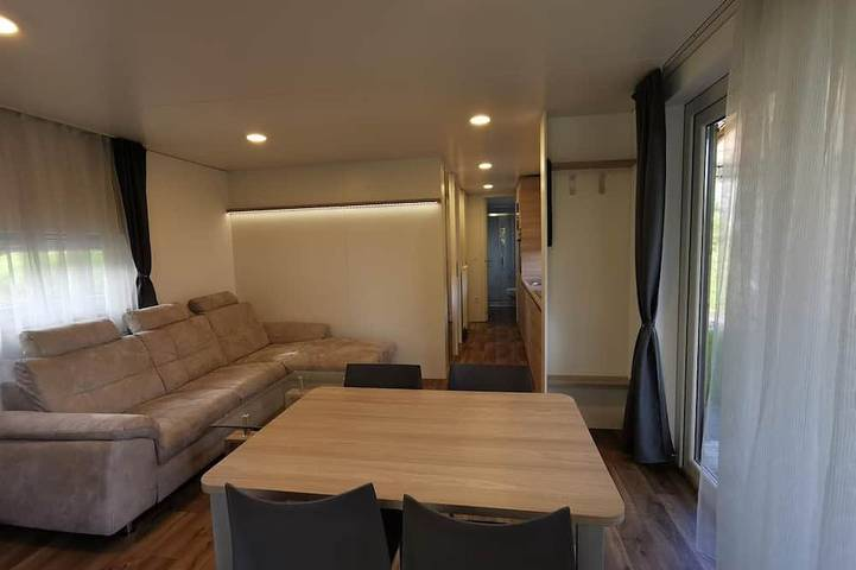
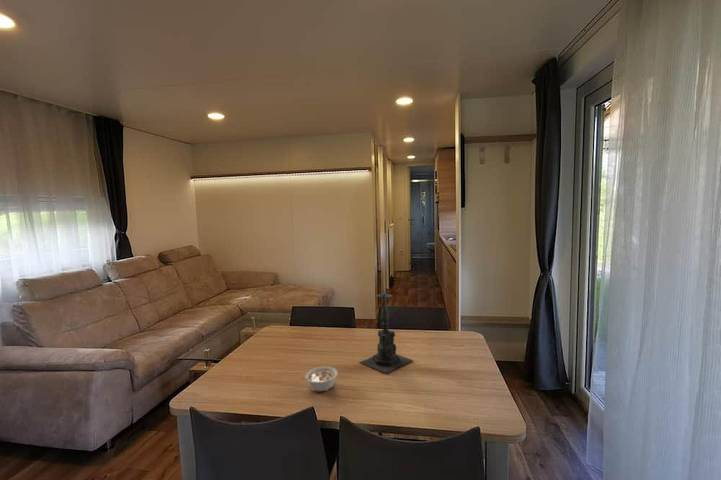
+ legume [299,366,339,393]
+ candle holder [358,289,414,375]
